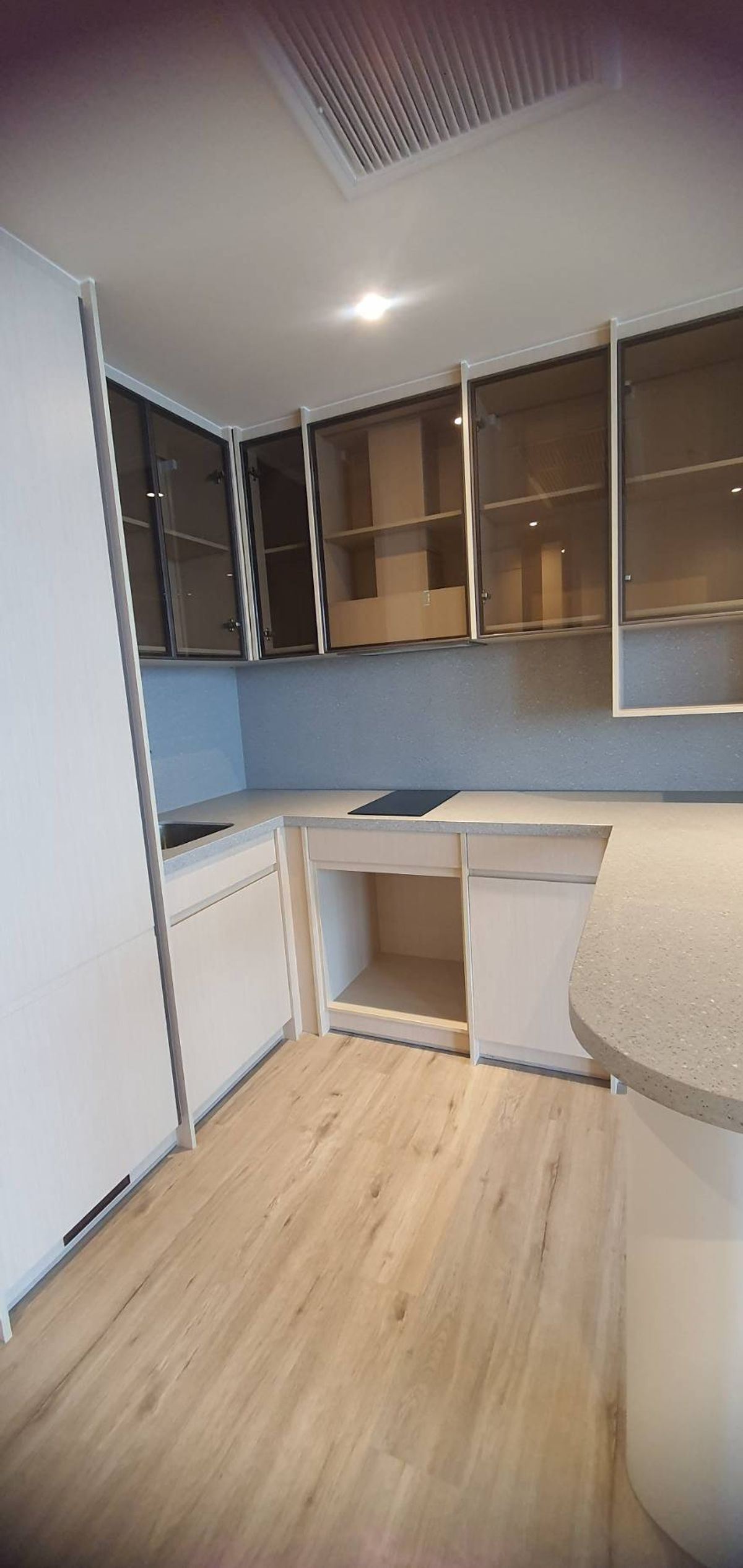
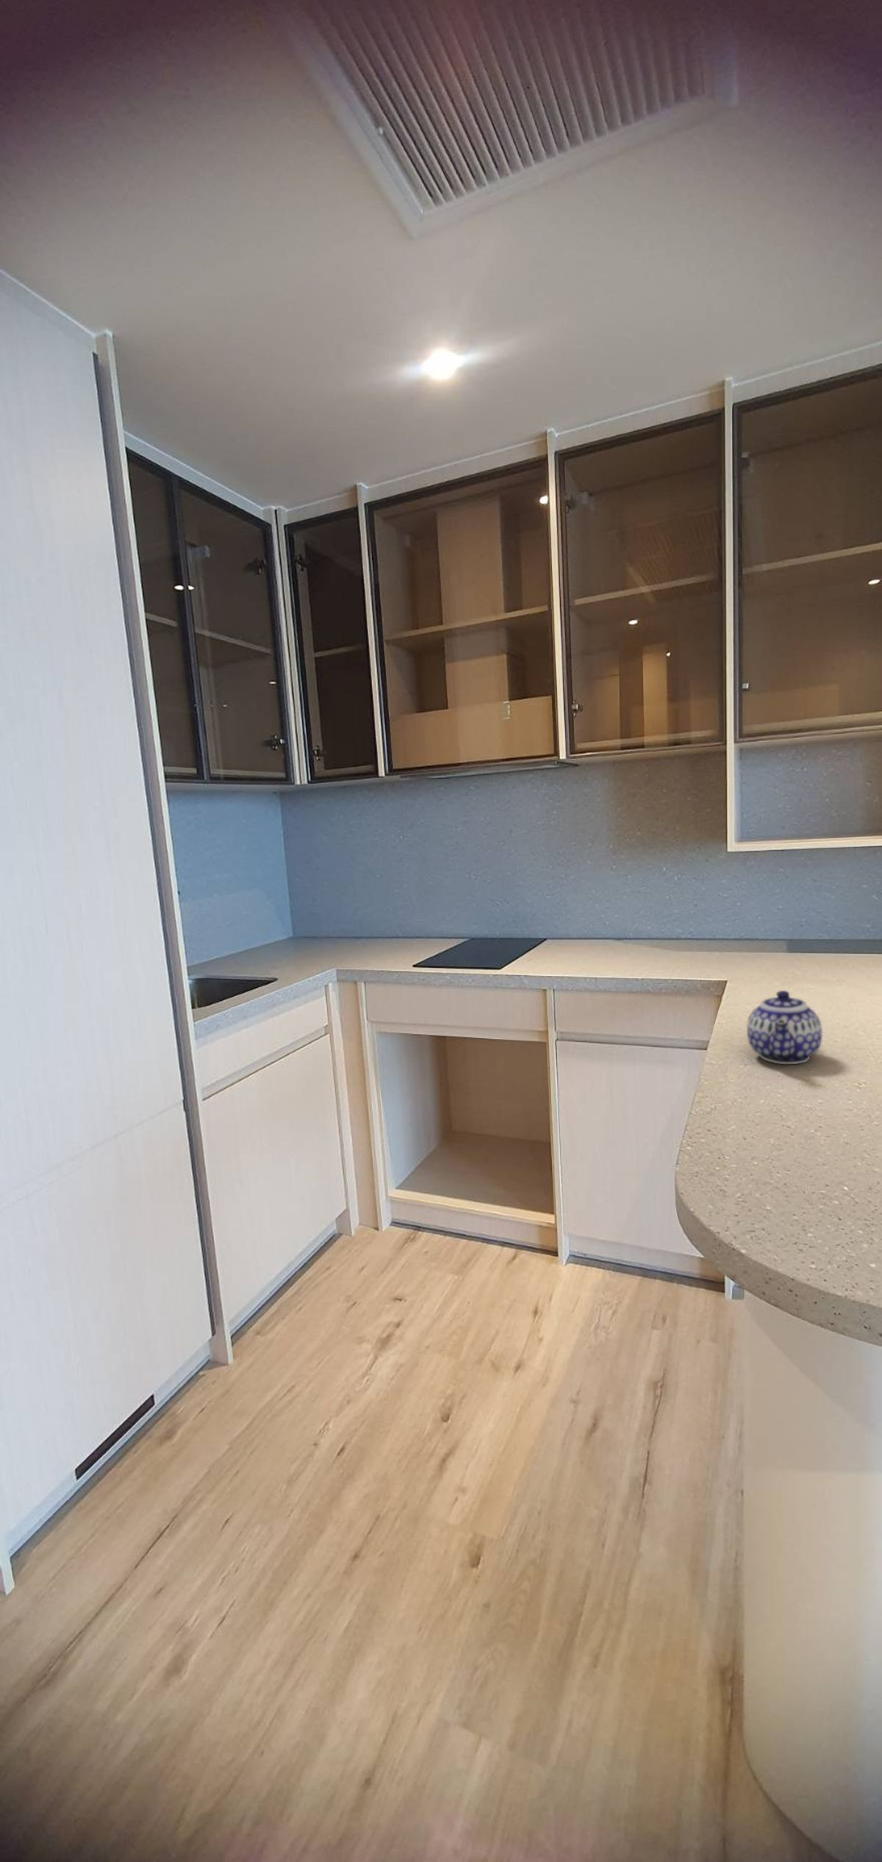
+ teapot [745,990,823,1065]
